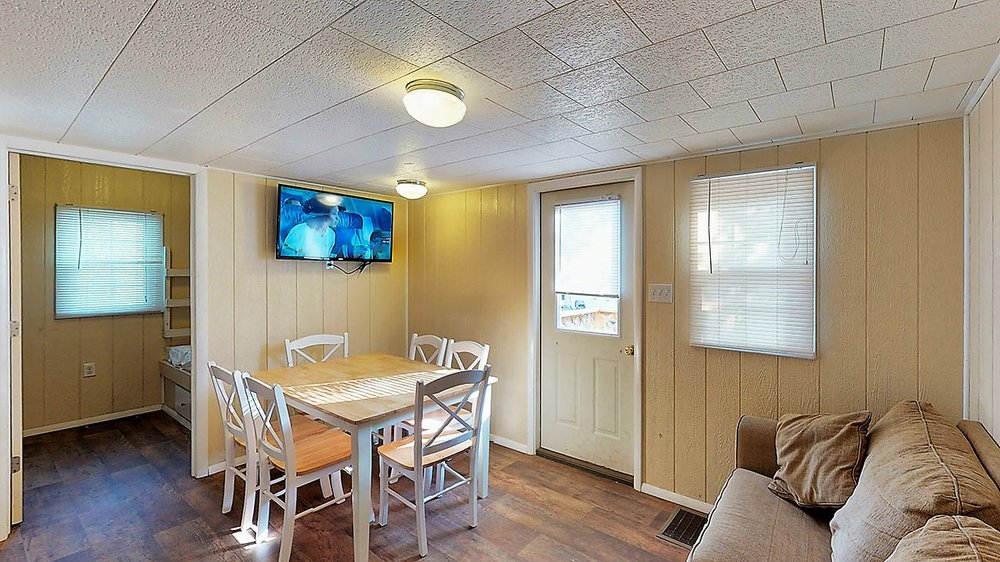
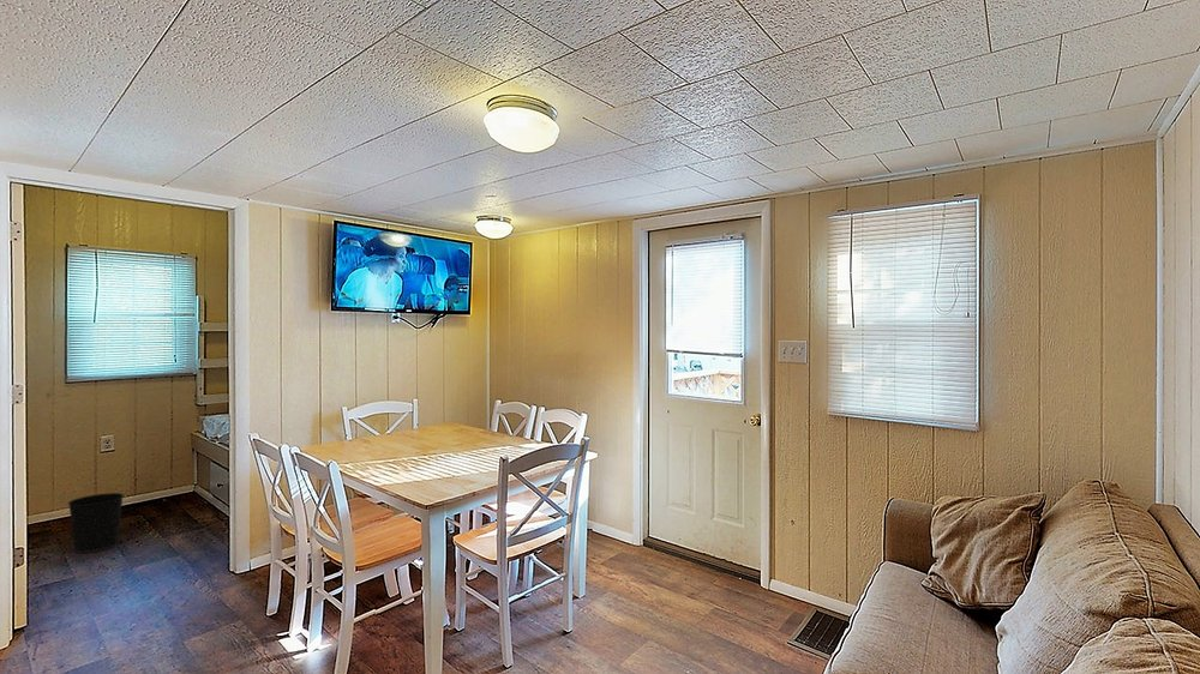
+ wastebasket [67,492,125,554]
